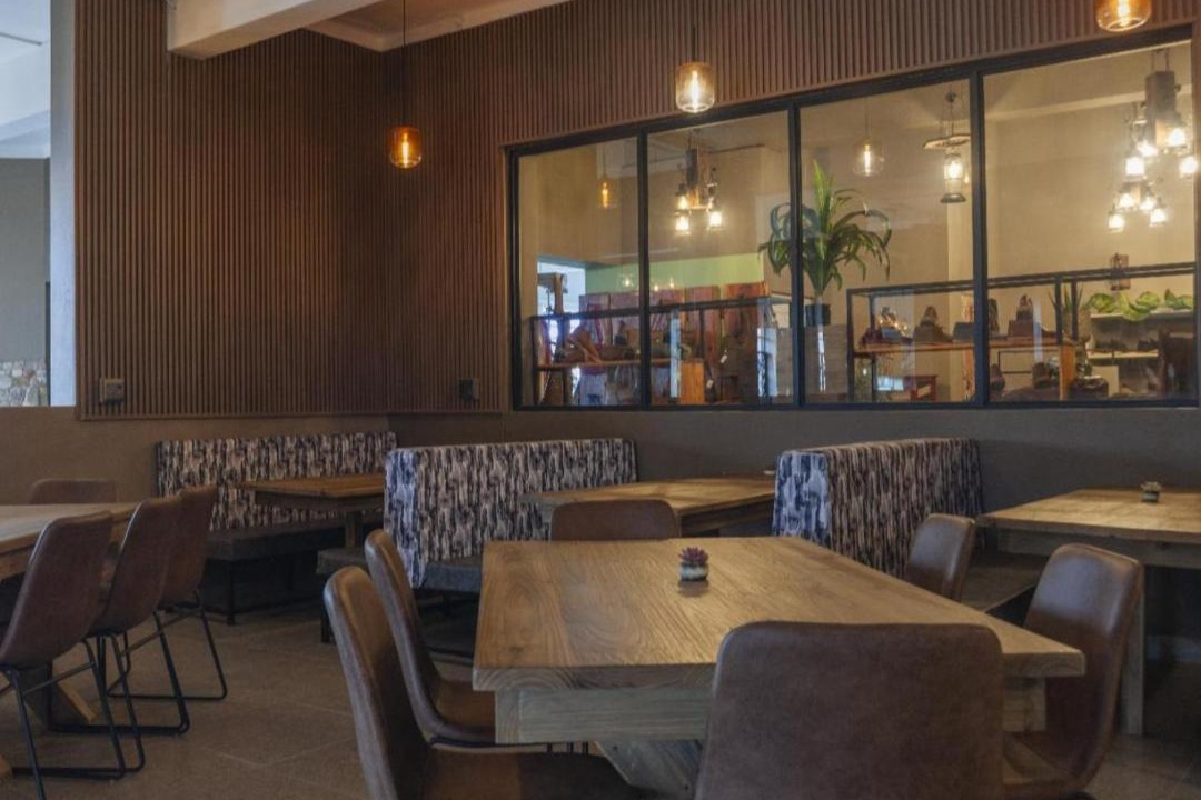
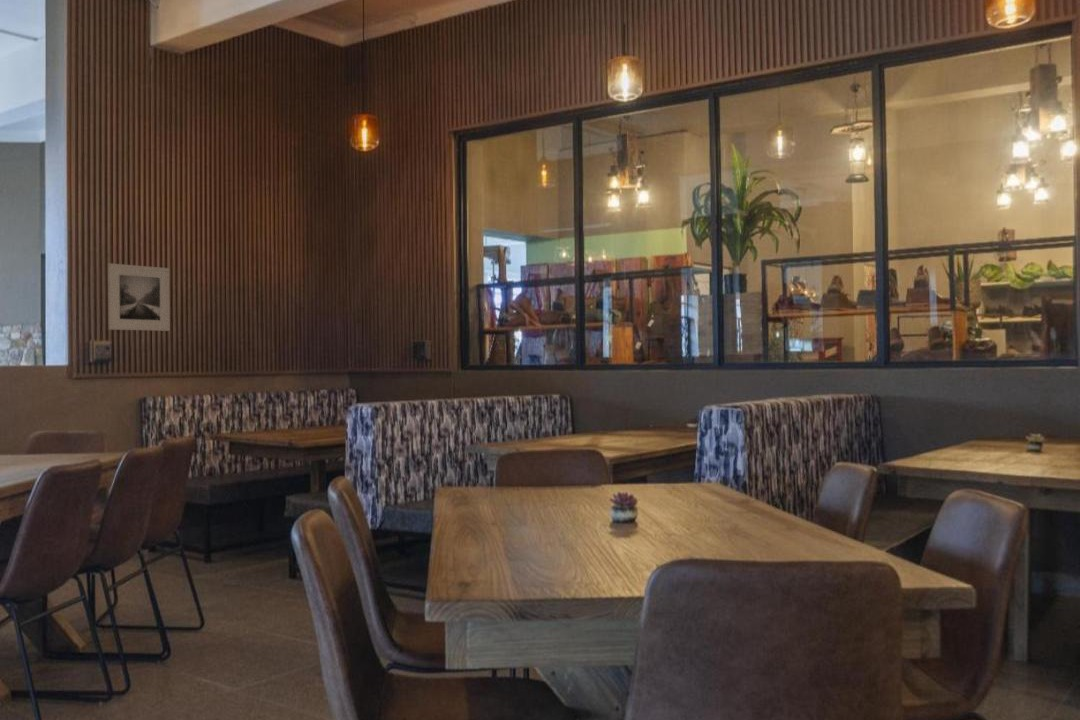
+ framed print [107,262,171,332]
